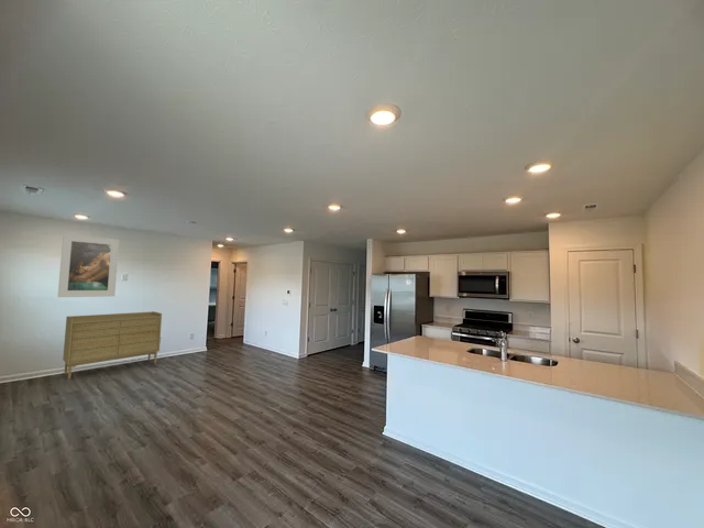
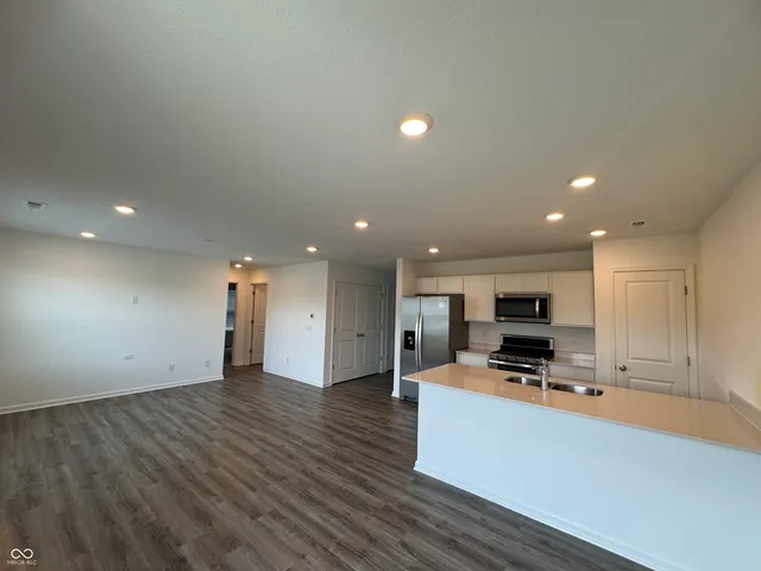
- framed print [57,233,120,298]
- sideboard [62,310,163,380]
